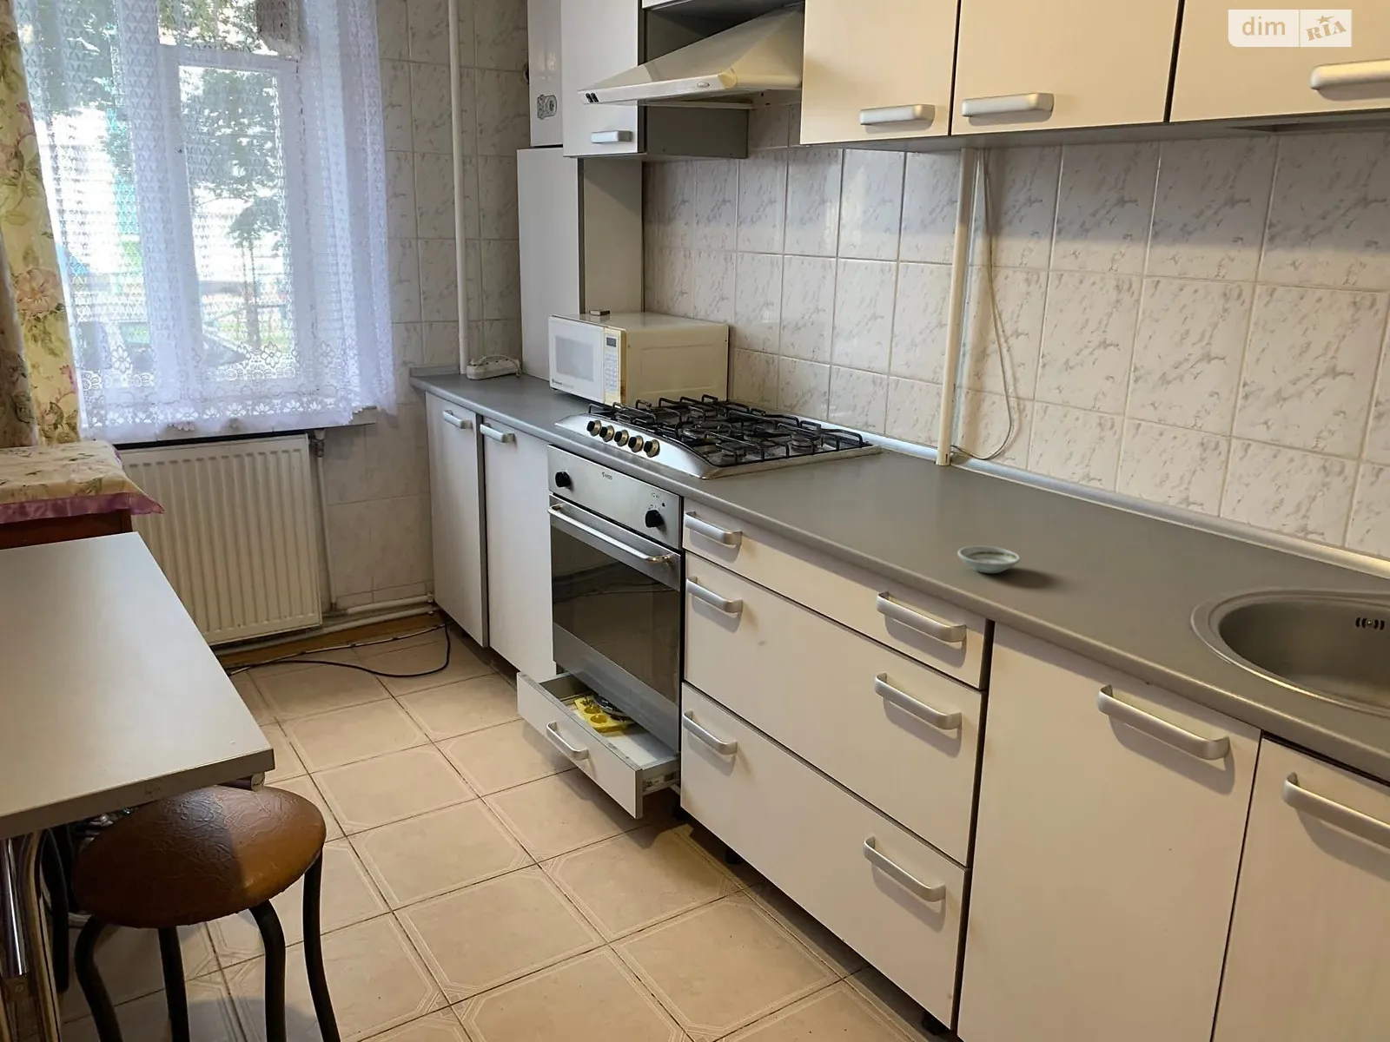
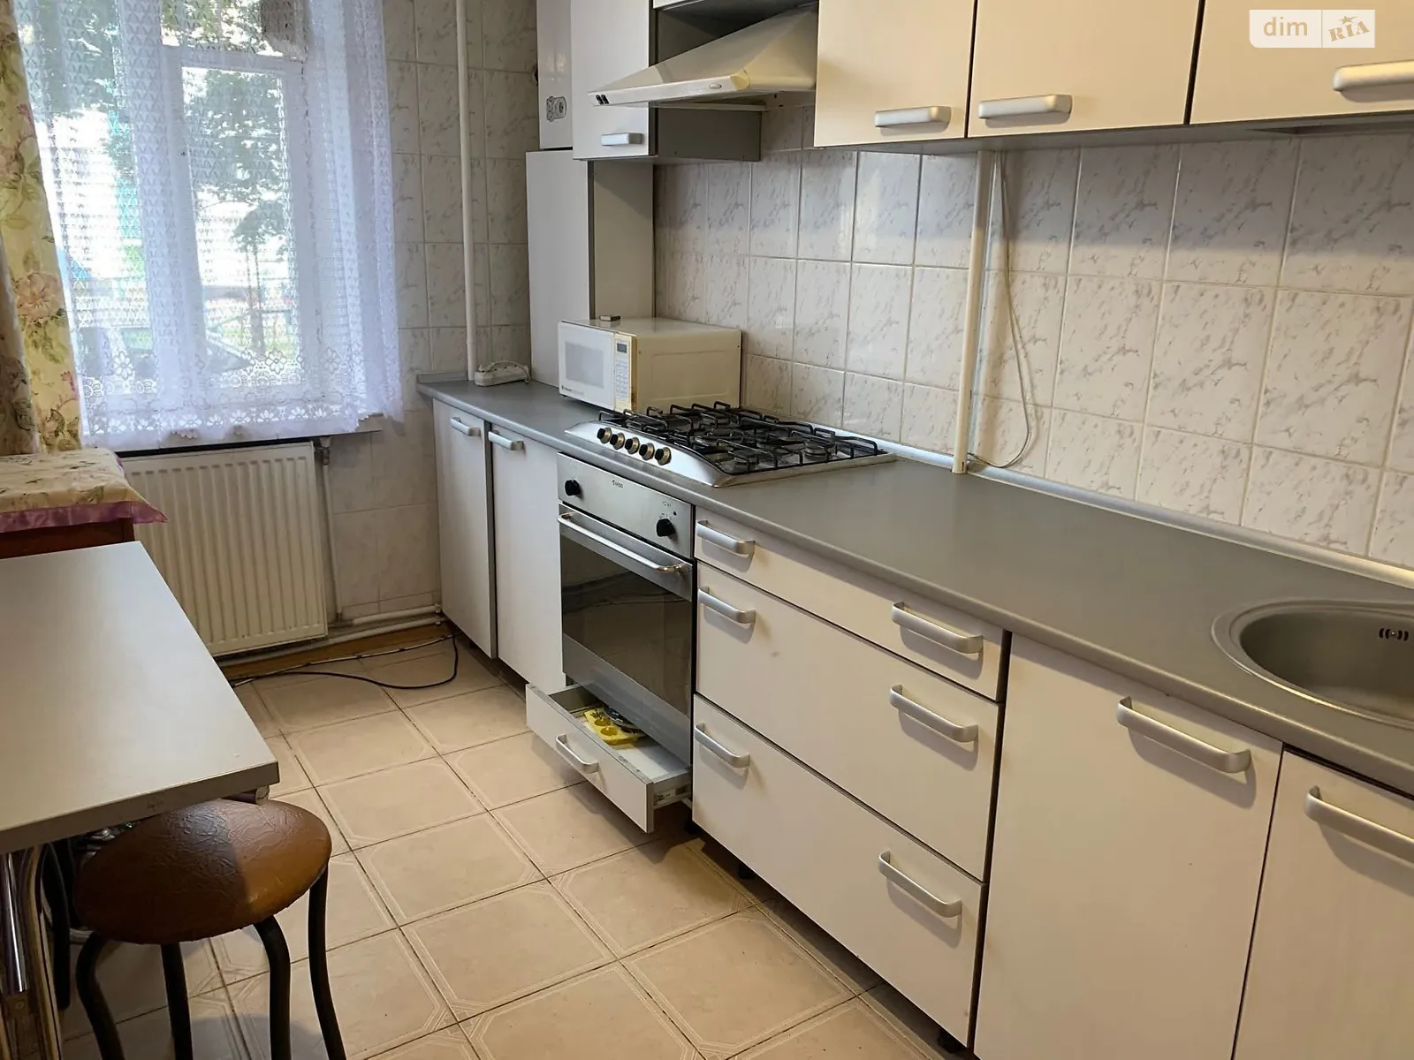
- saucer [957,545,1021,574]
